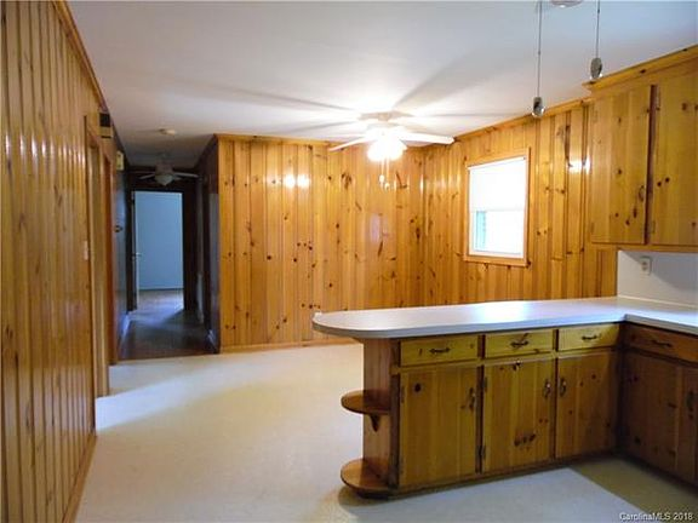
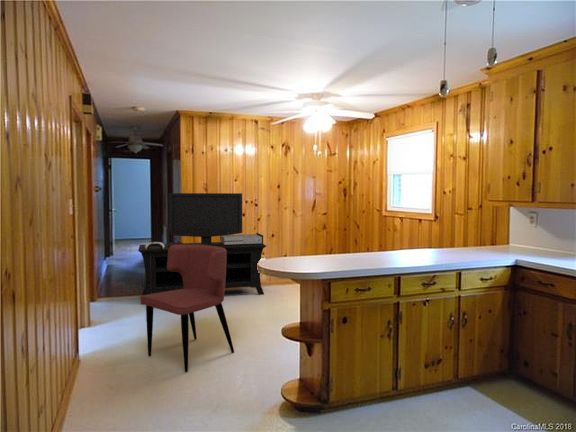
+ media console [137,192,267,296]
+ dining chair [139,244,235,373]
